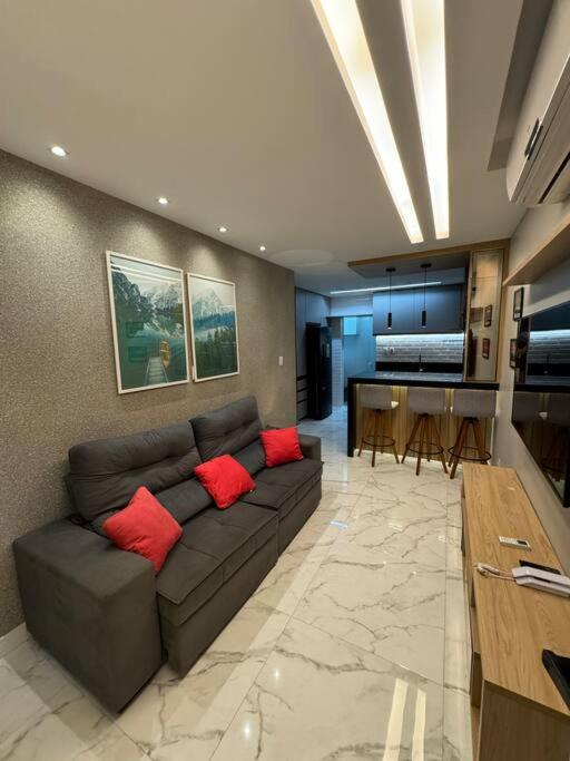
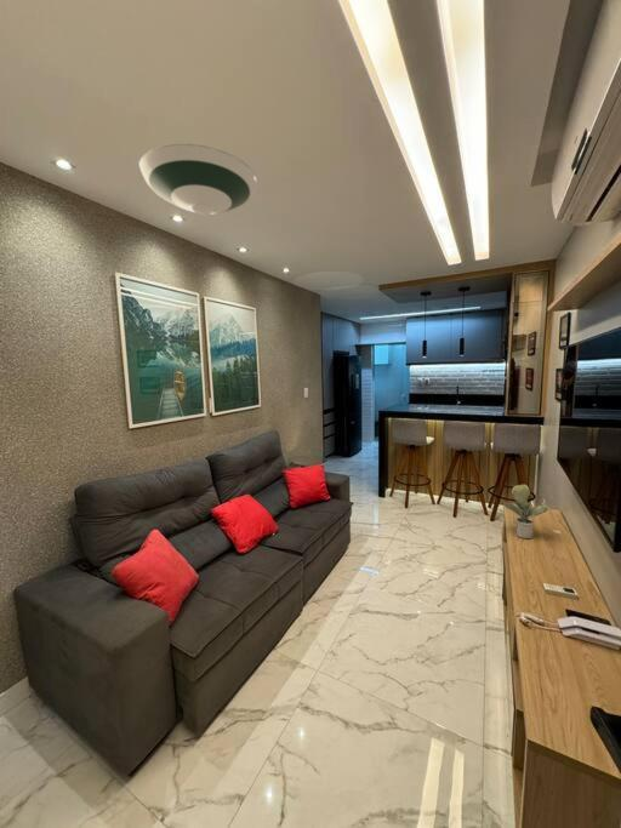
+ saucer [137,143,260,216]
+ potted plant [501,484,551,539]
